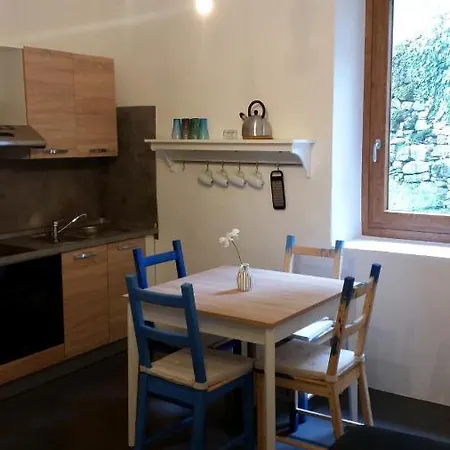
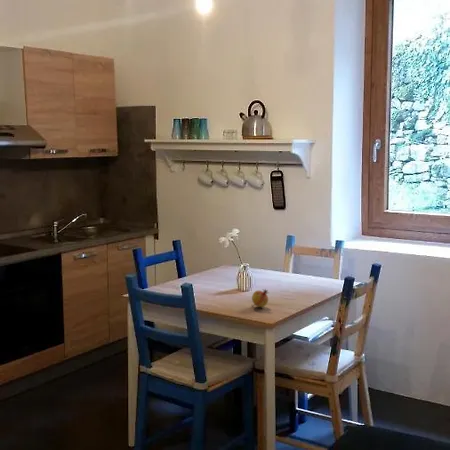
+ fruit [251,288,270,308]
